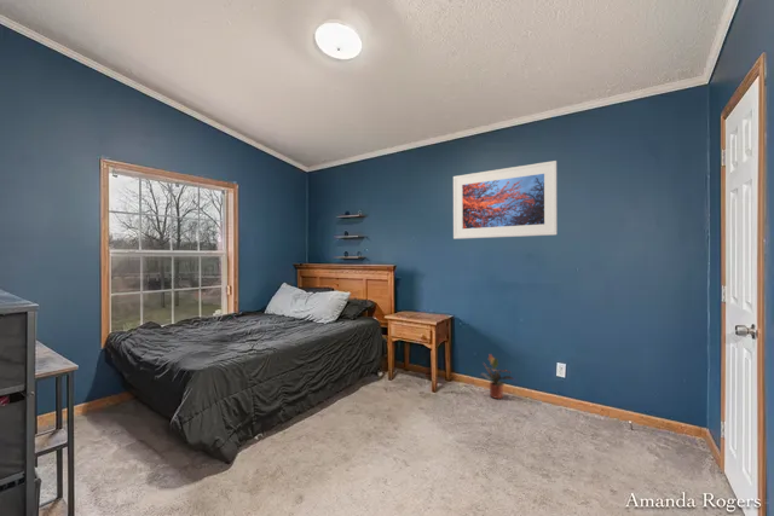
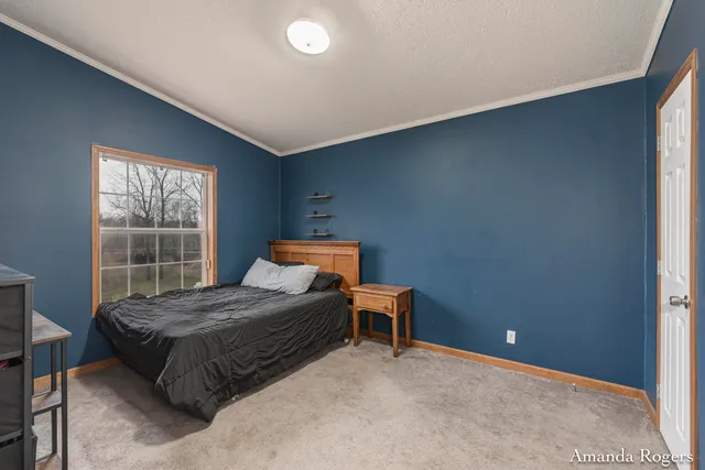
- potted plant [479,353,516,400]
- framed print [452,160,559,240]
